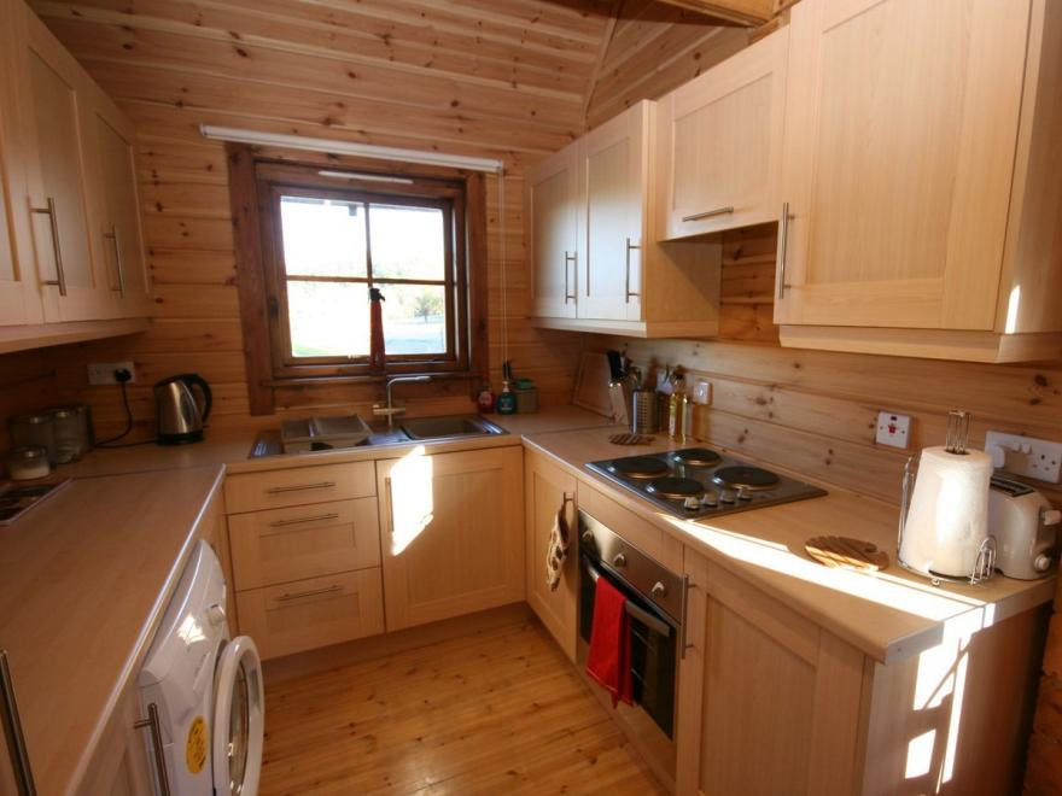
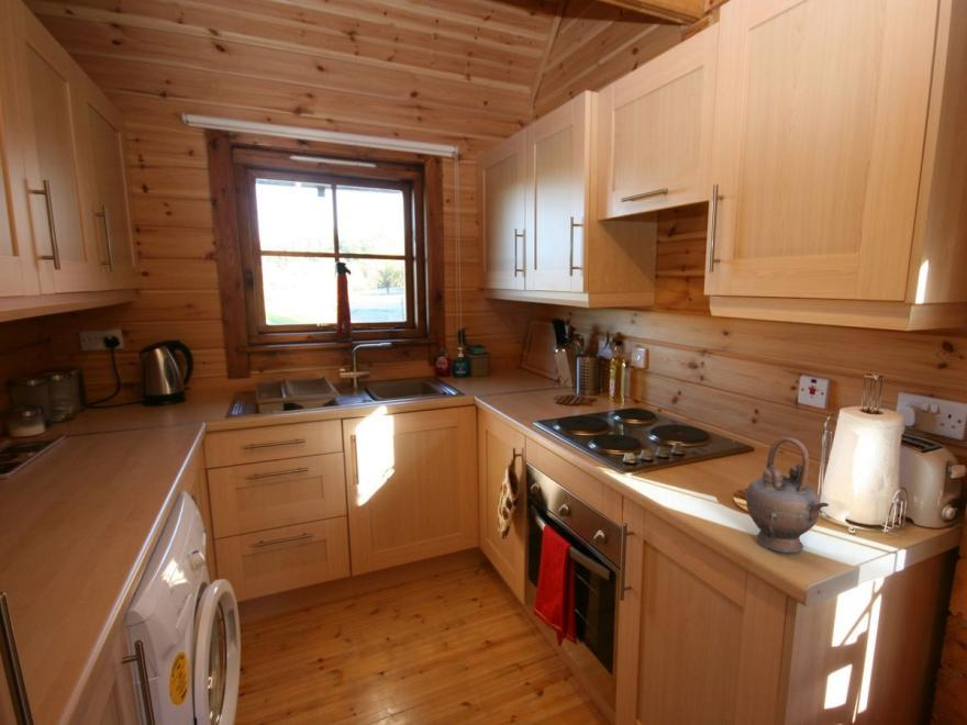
+ teapot [745,436,831,554]
